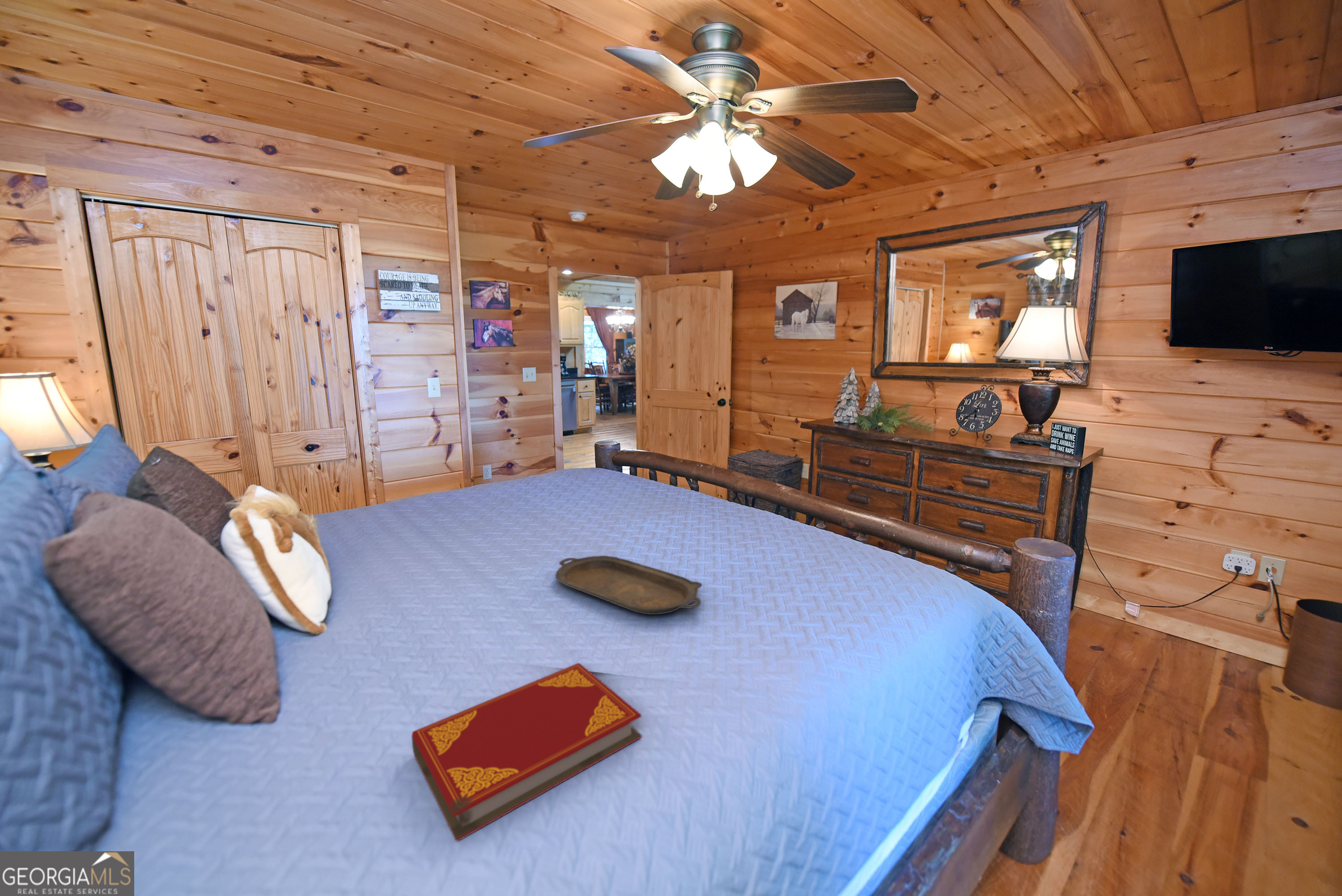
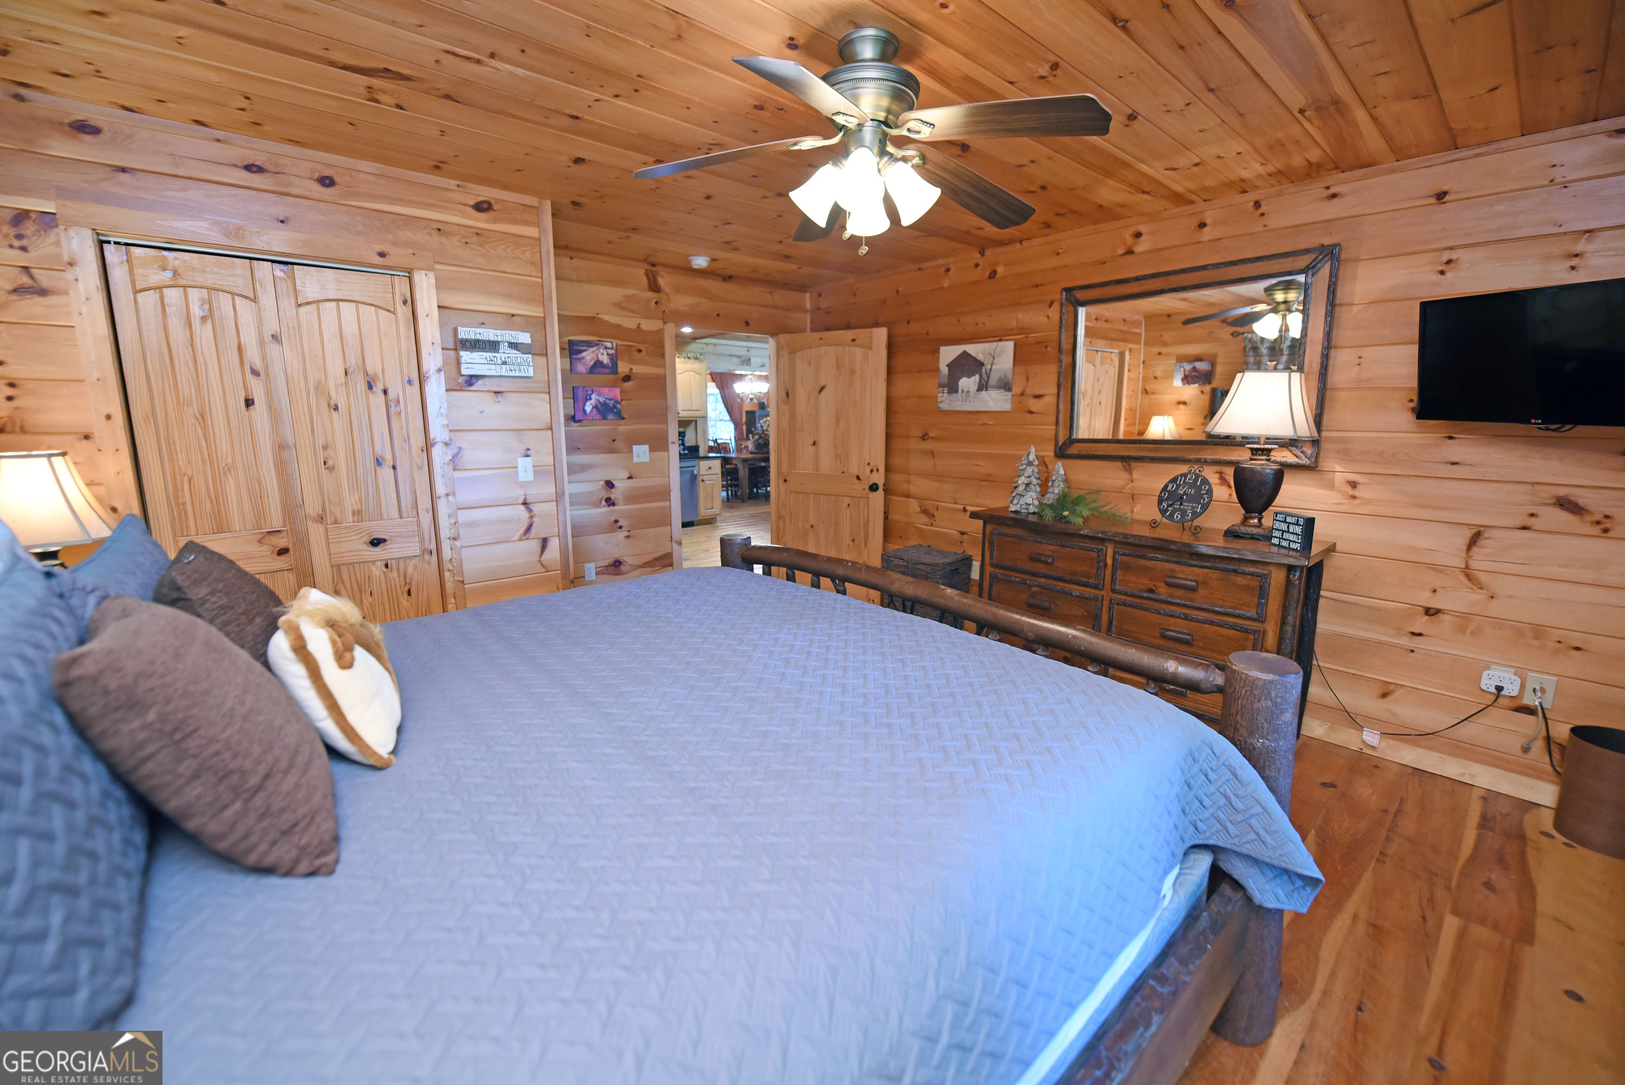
- hardback book [411,662,642,841]
- serving tray [555,555,703,615]
